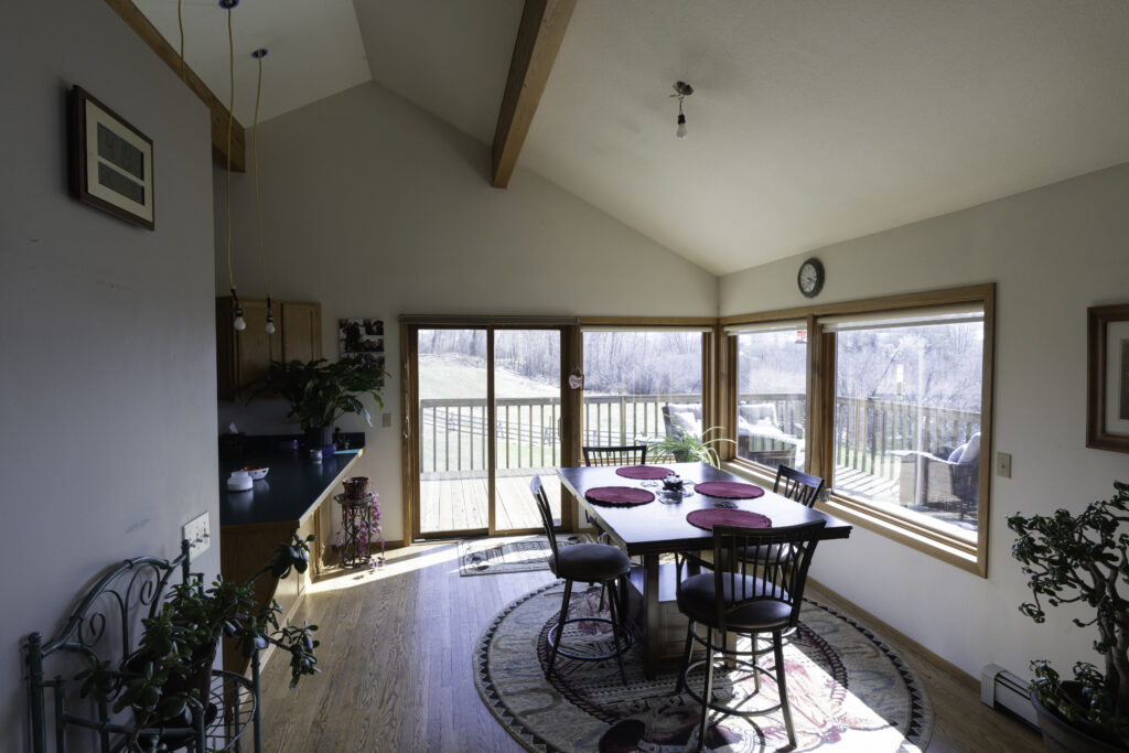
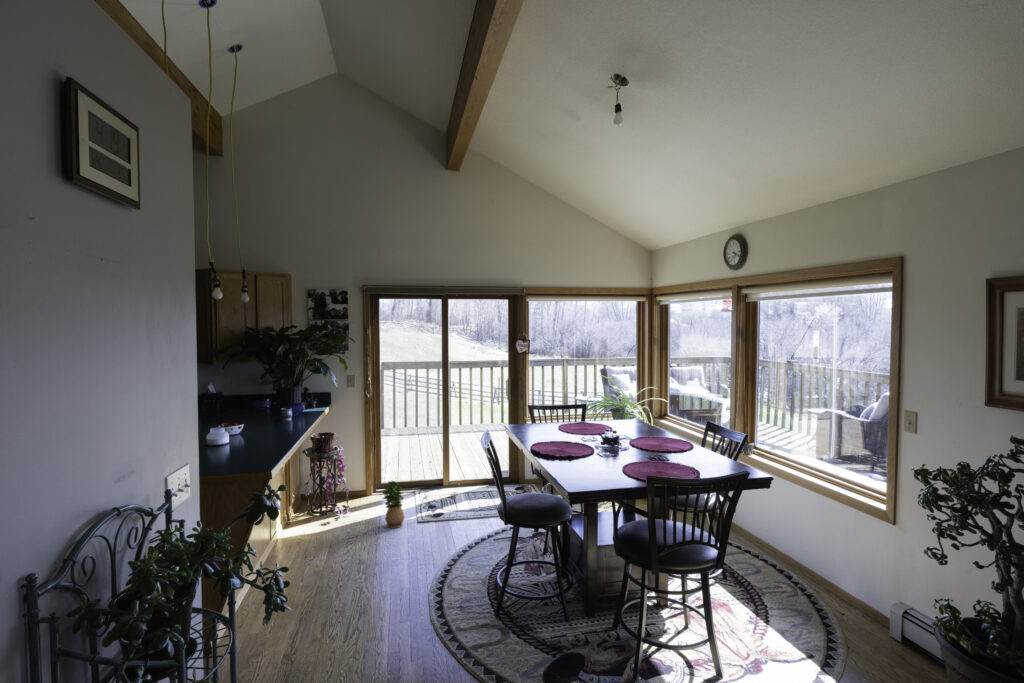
+ potted plant [381,480,405,529]
